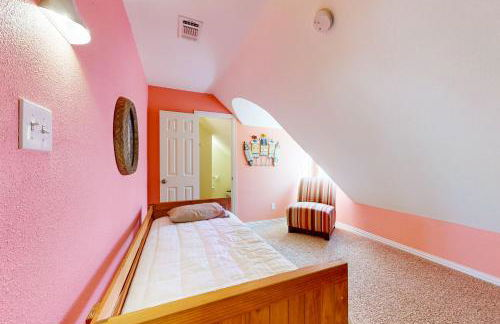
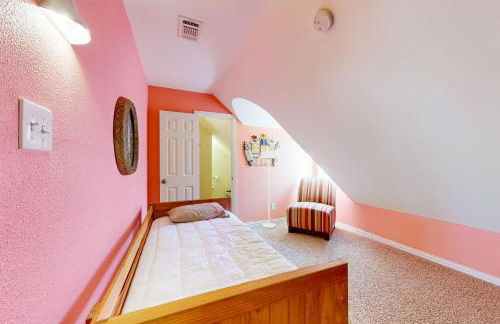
+ floor lamp [259,146,279,229]
